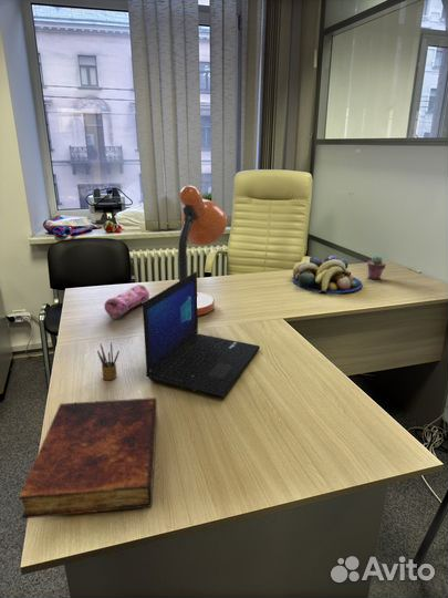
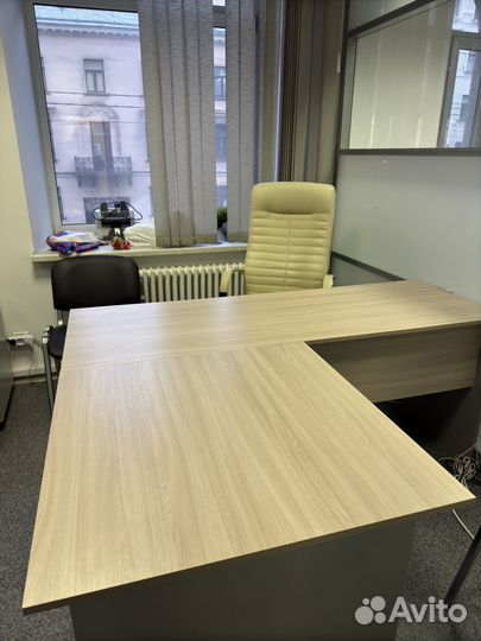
- pencil box [96,341,121,381]
- desk lamp [177,185,228,317]
- laptop [142,270,261,399]
- book [18,396,158,519]
- potted succulent [366,255,387,280]
- pencil case [103,283,150,320]
- fruit bowl [292,254,363,295]
